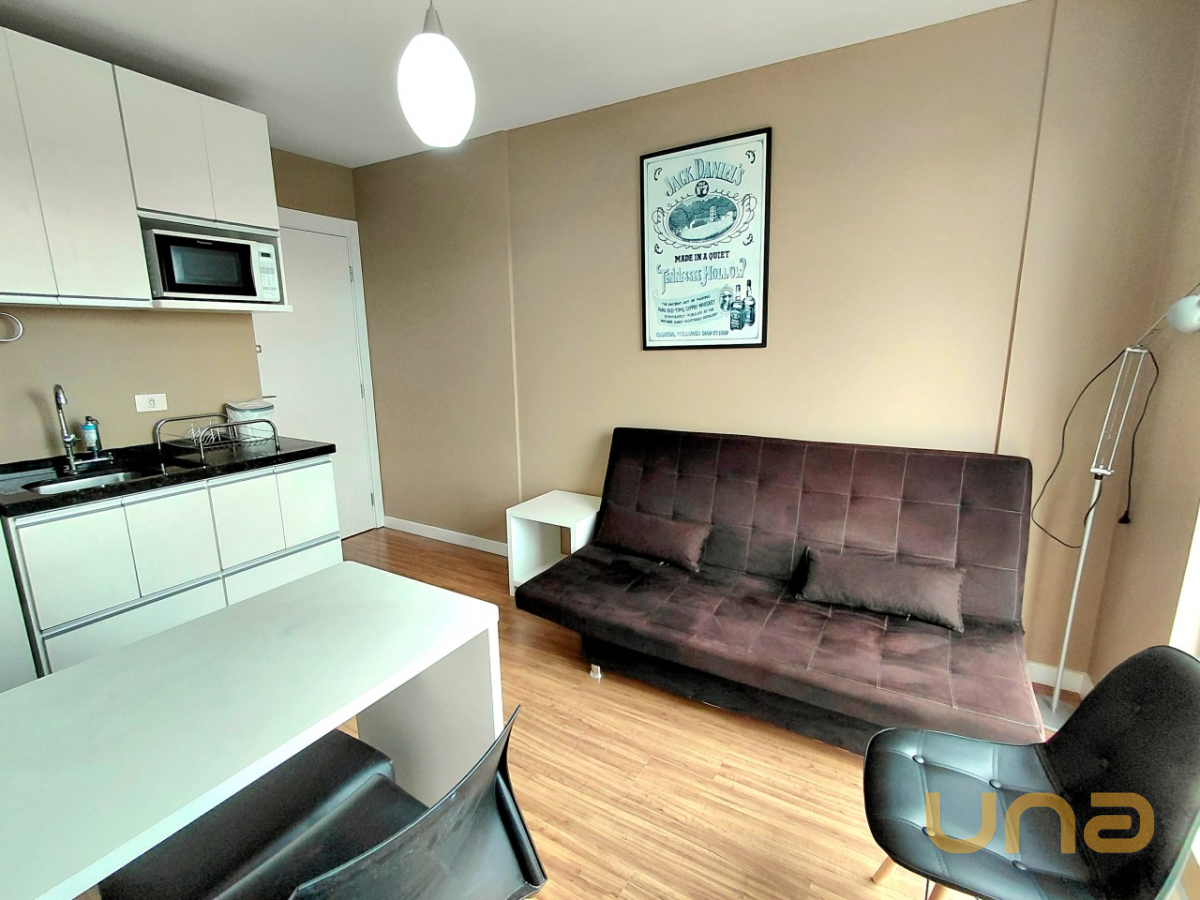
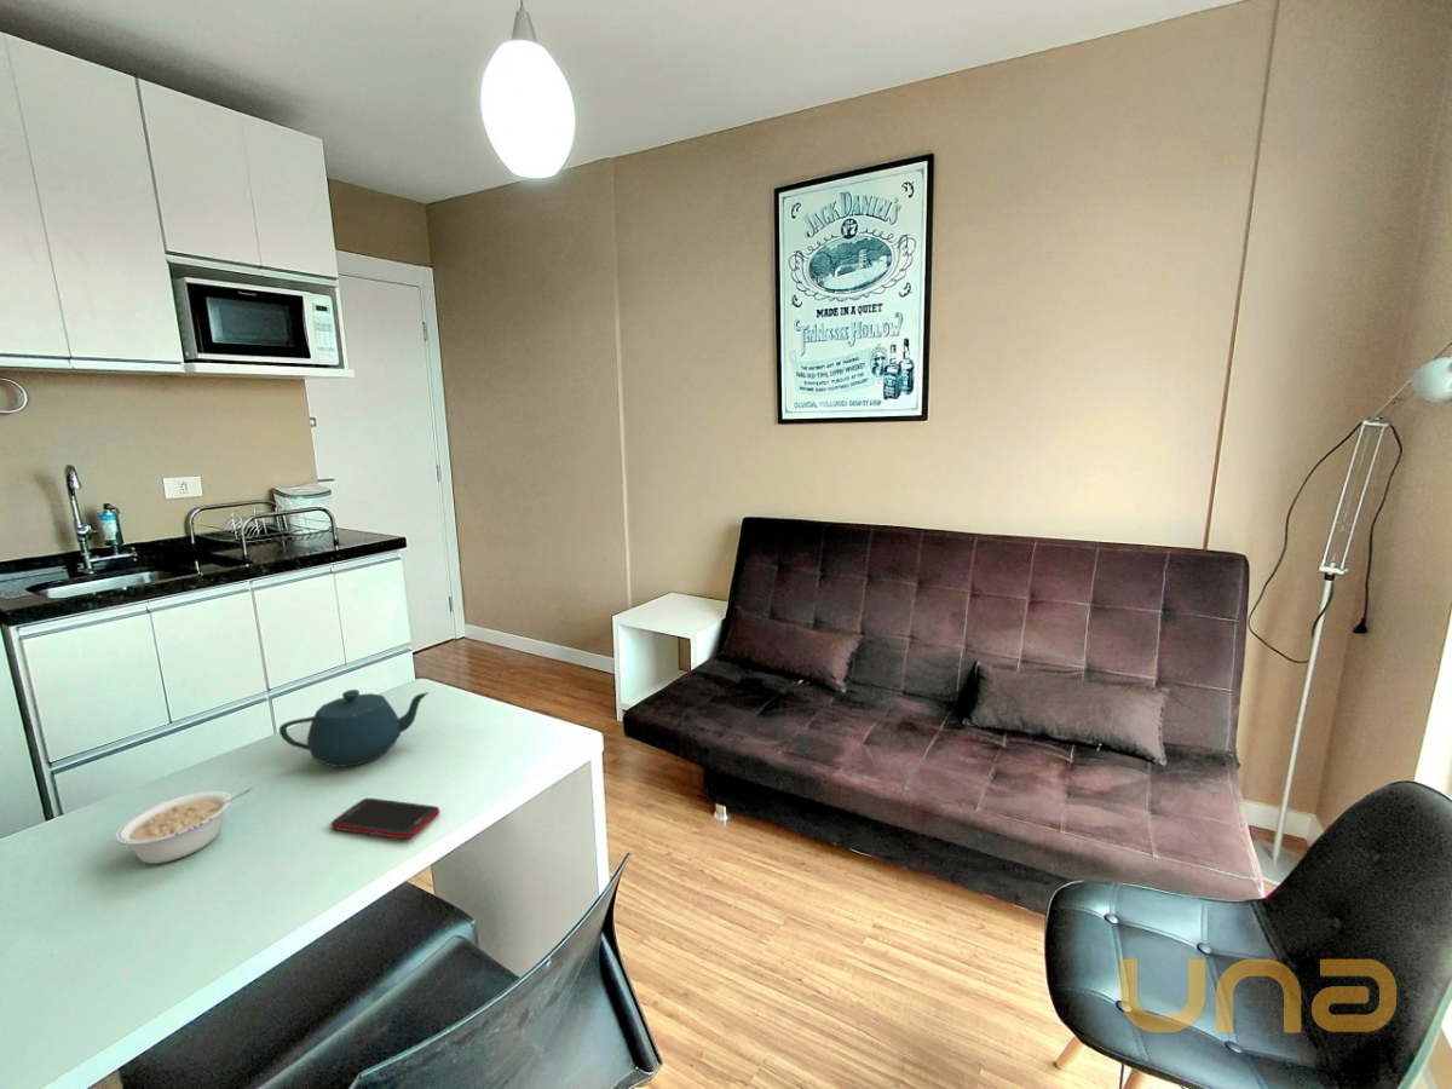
+ cell phone [329,797,440,840]
+ legume [115,786,254,865]
+ teapot [278,688,431,768]
